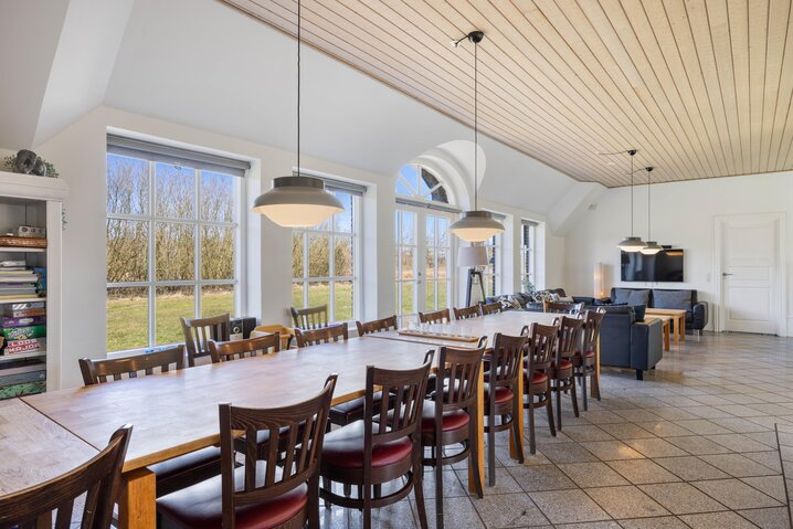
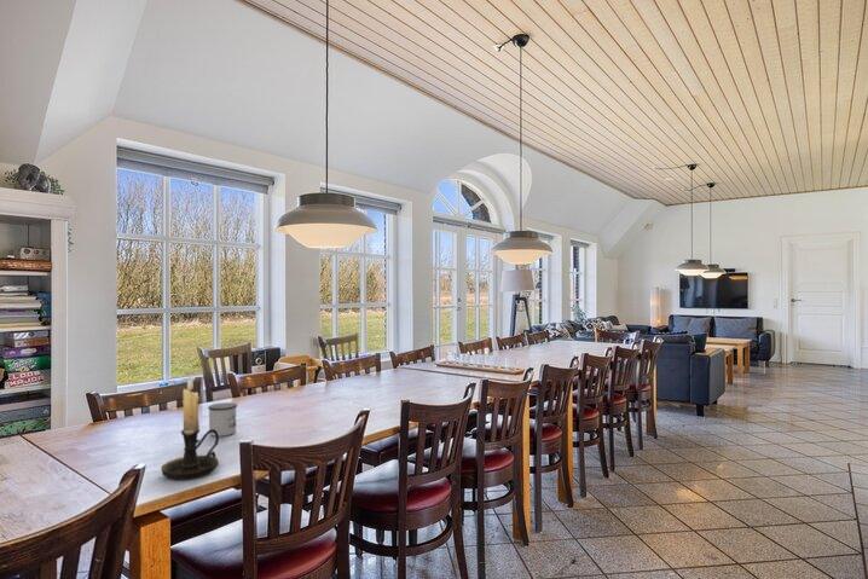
+ candle holder [161,375,220,481]
+ mug [207,401,238,438]
